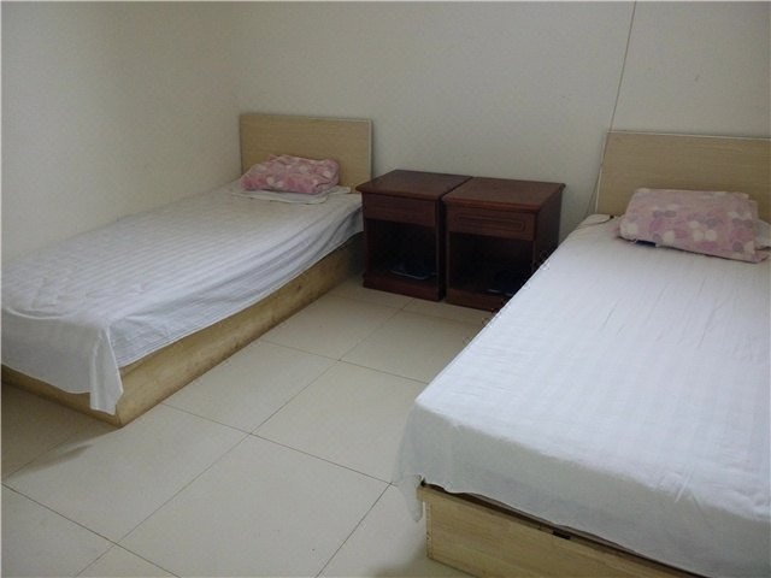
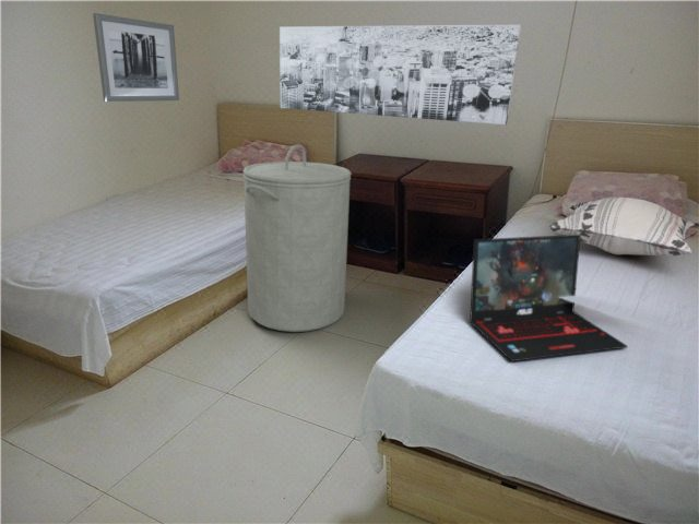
+ laundry hamper [241,143,353,333]
+ laptop [469,235,629,362]
+ wall art [92,12,180,103]
+ decorative pillow [548,196,696,258]
+ wall art [279,24,522,126]
